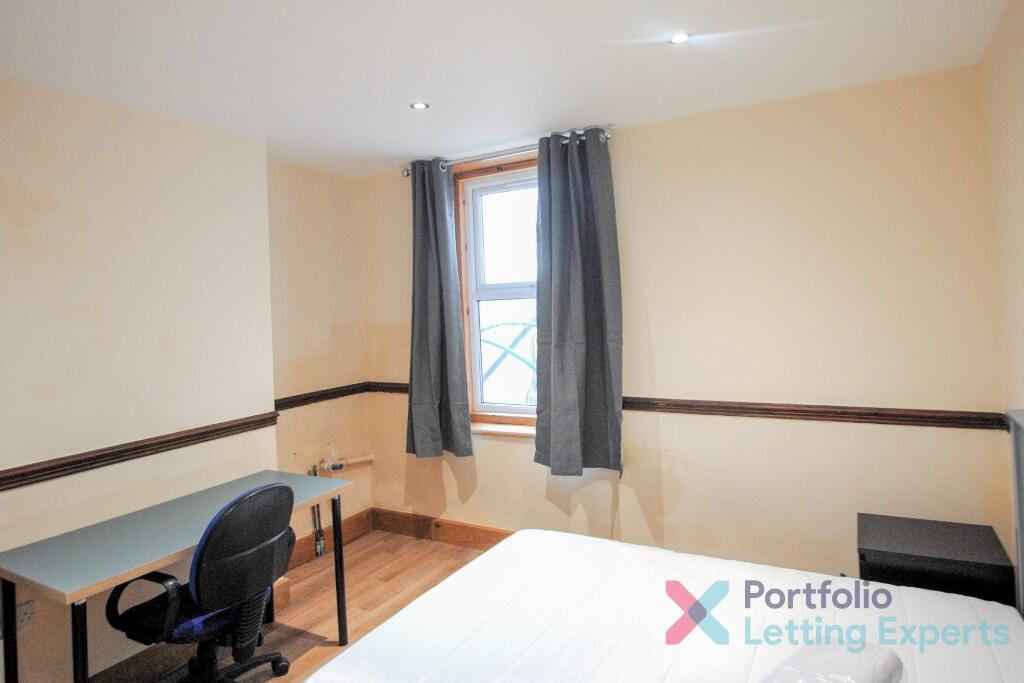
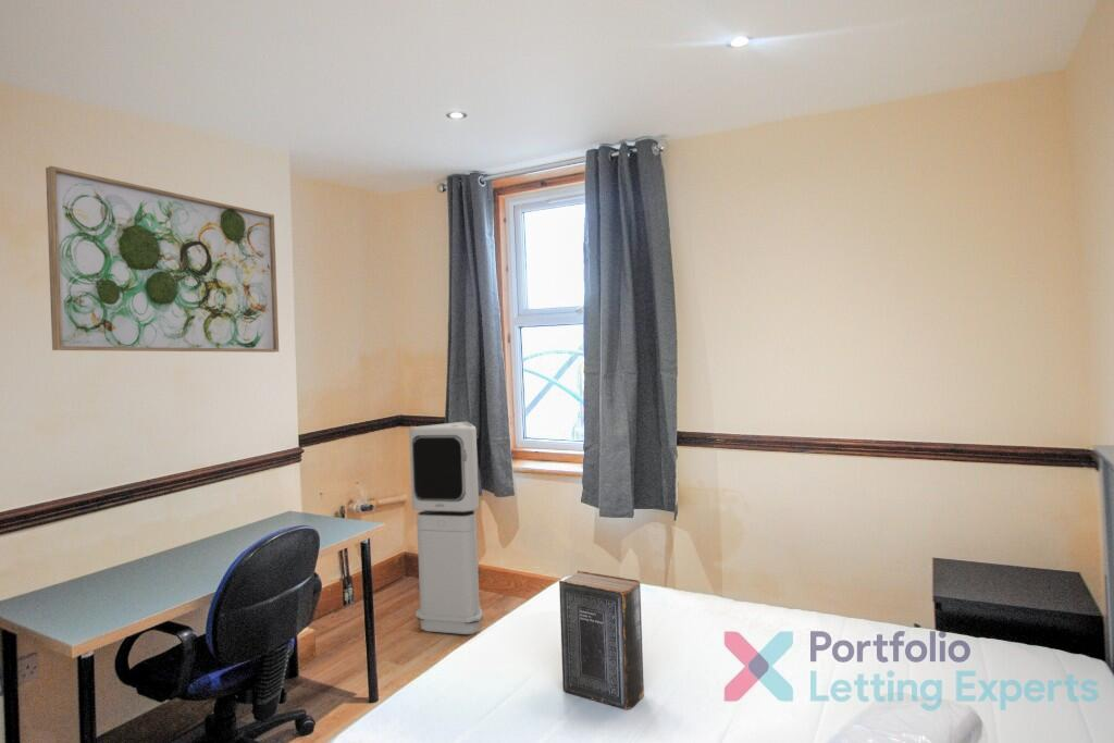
+ book [558,570,645,710]
+ wall art [45,165,280,354]
+ air purifier [408,421,484,635]
